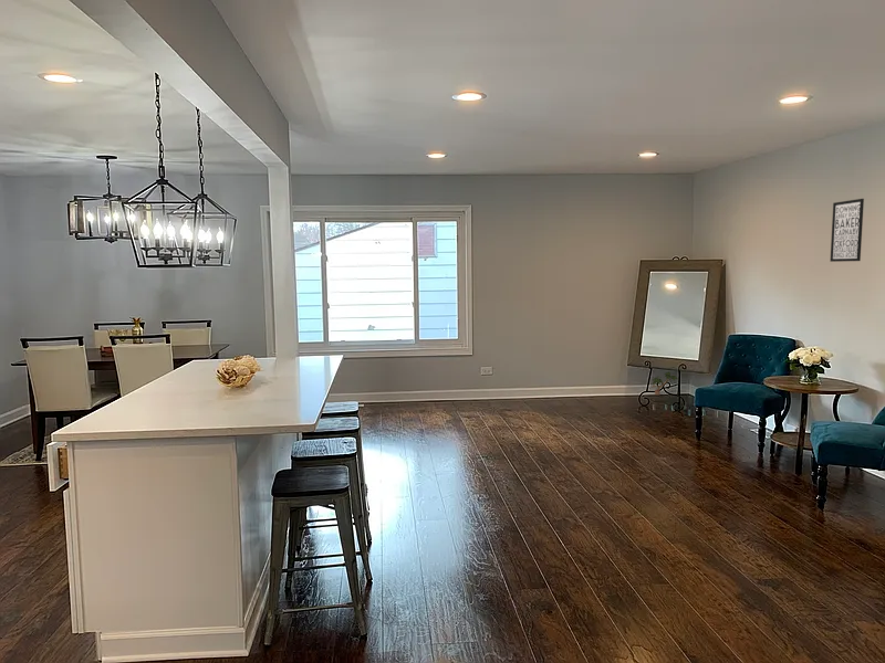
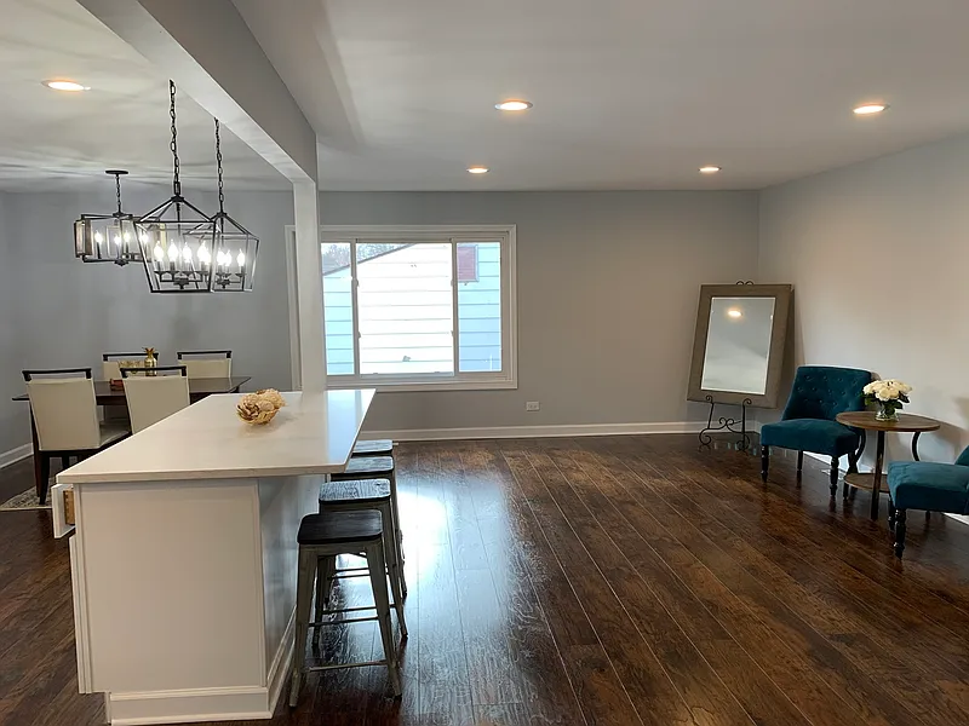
- wall art [829,198,865,263]
- potted plant [650,371,679,396]
